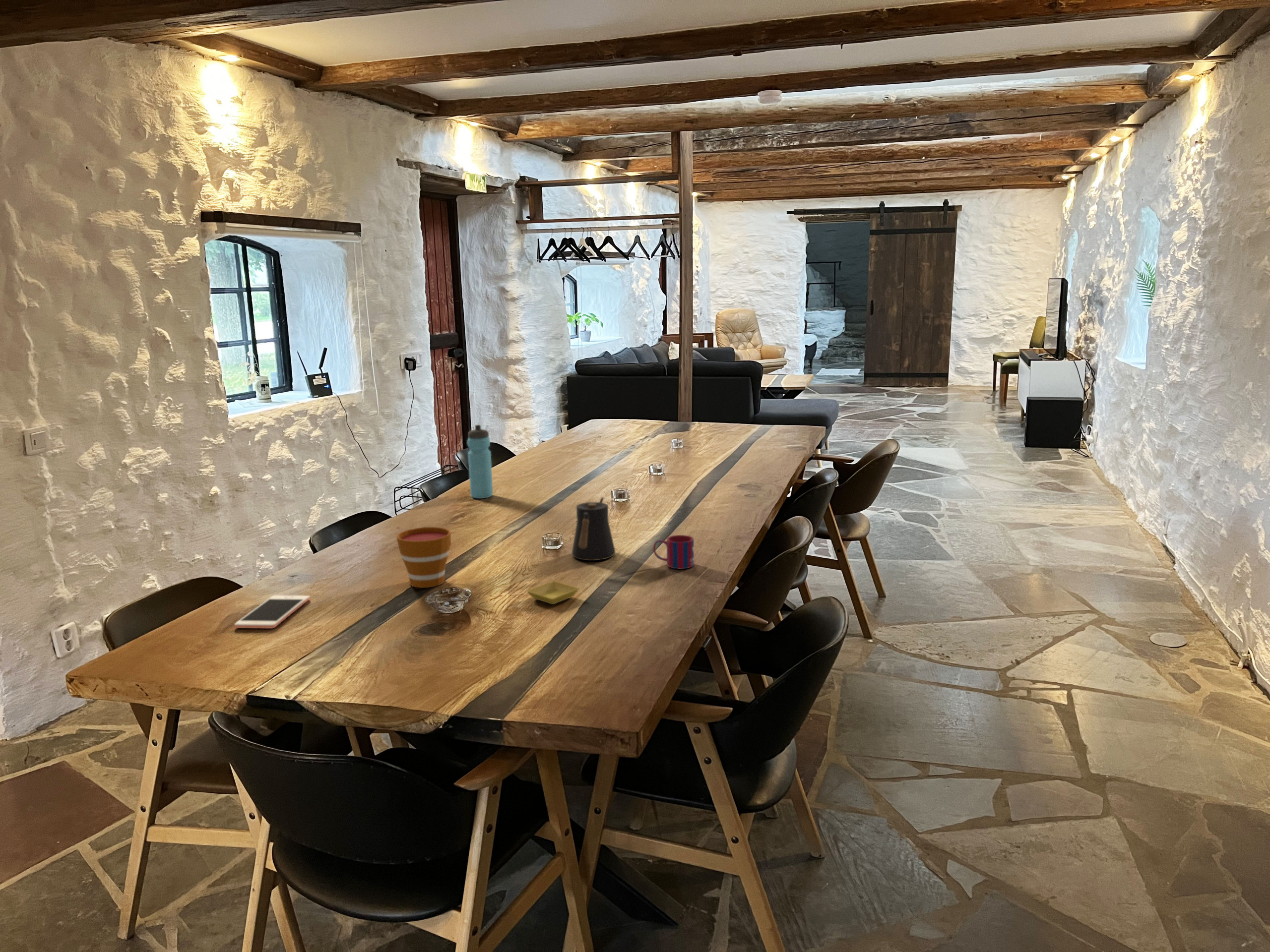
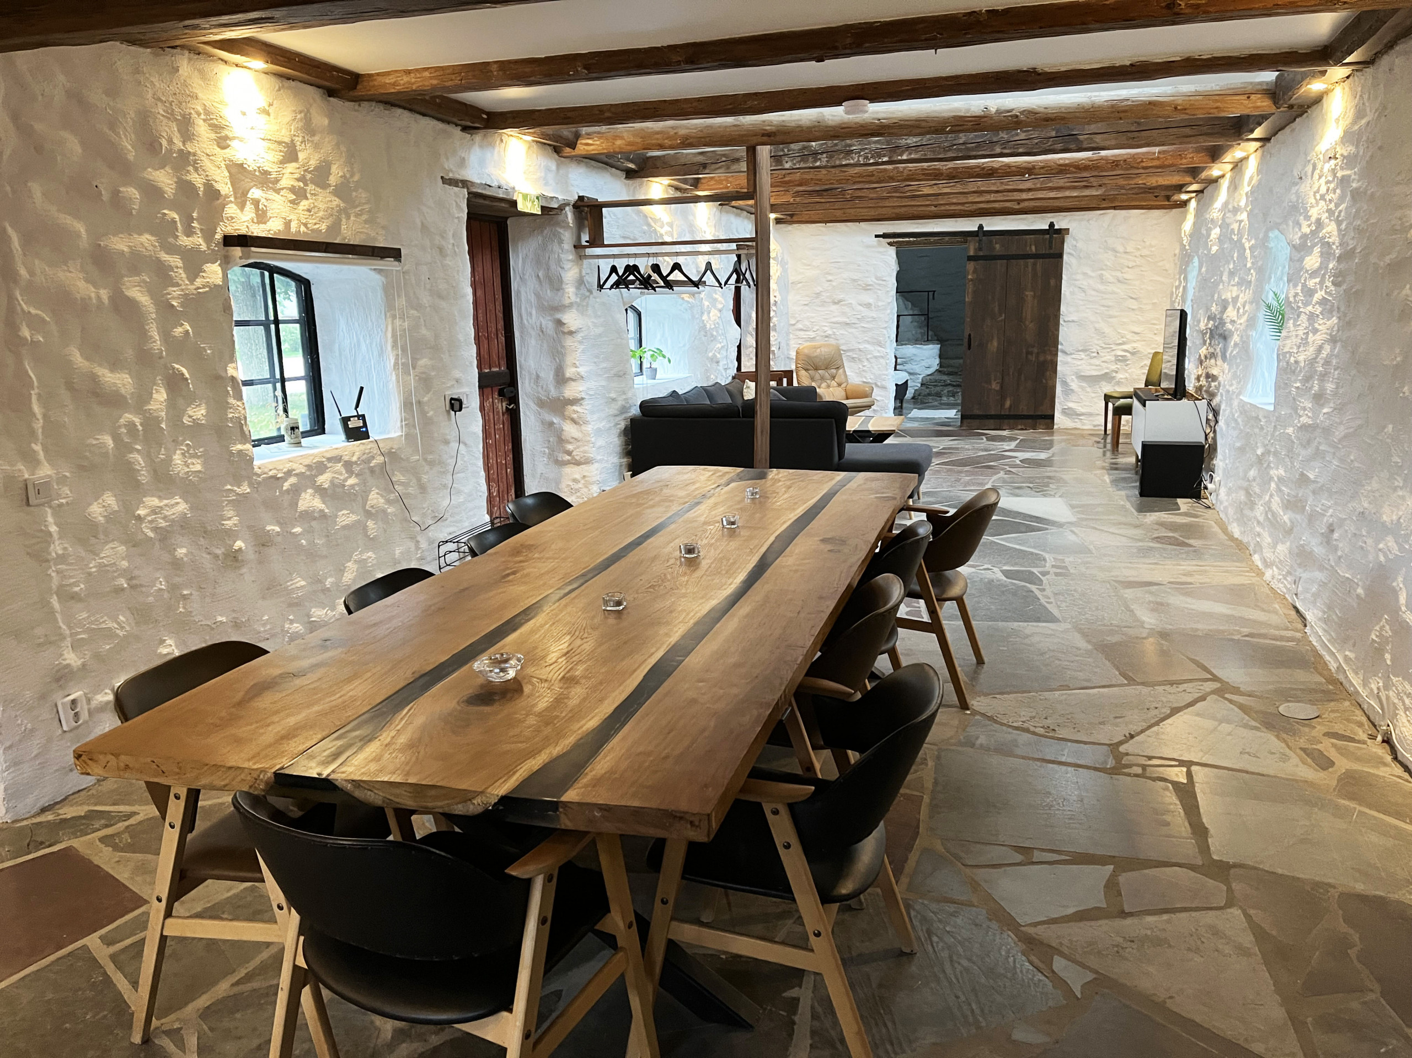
- saucer [526,581,580,605]
- mug [653,535,695,570]
- cup [396,527,451,589]
- water bottle [467,424,494,499]
- kettle [572,497,616,561]
- cell phone [234,595,311,629]
